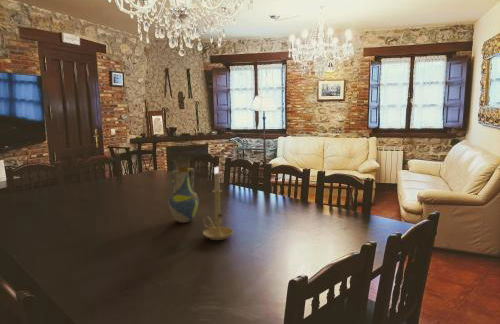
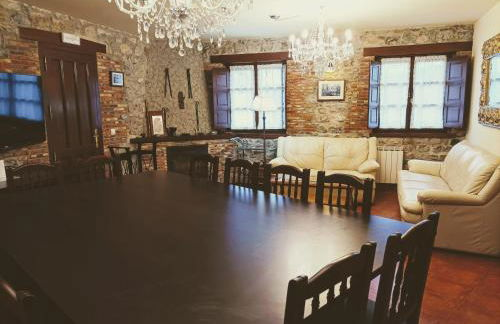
- candle holder [202,166,234,241]
- vase [168,166,200,224]
